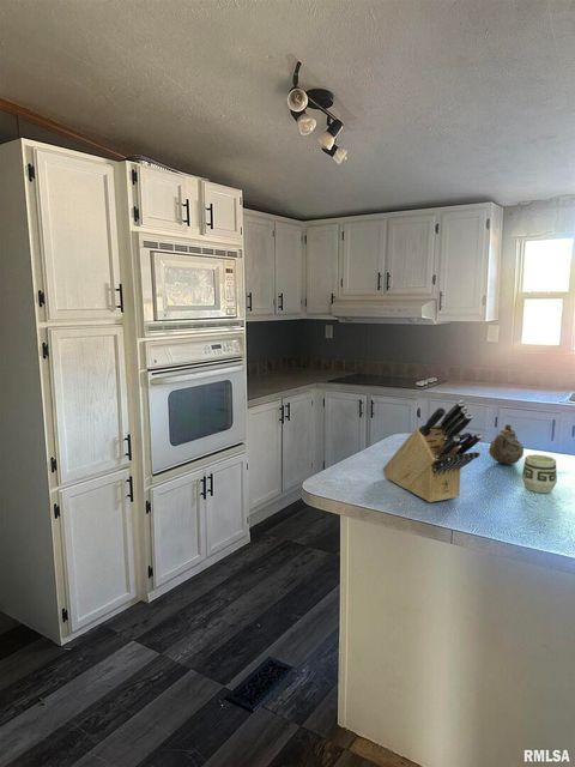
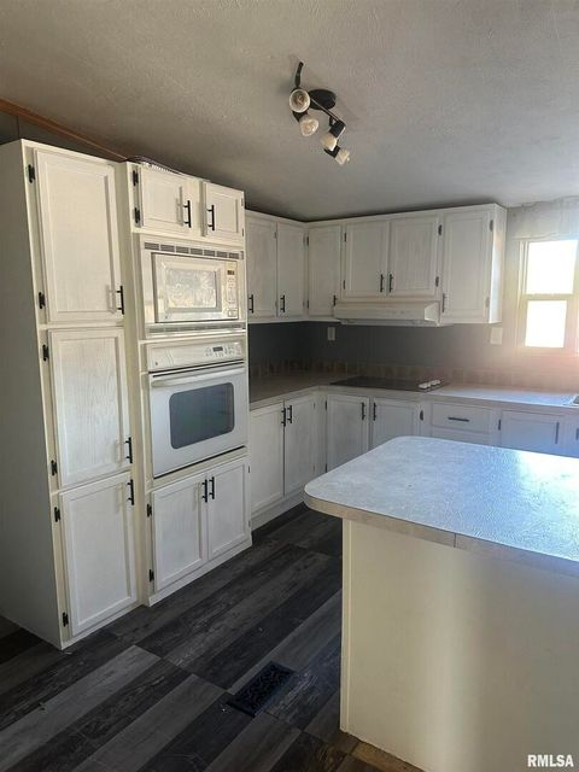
- knife block [381,399,483,503]
- teapot [488,423,525,466]
- cup [521,453,558,494]
